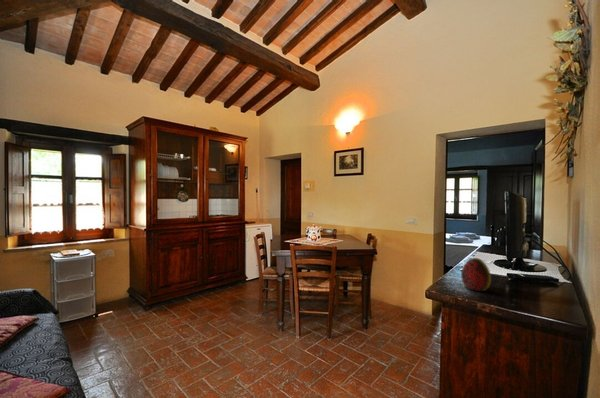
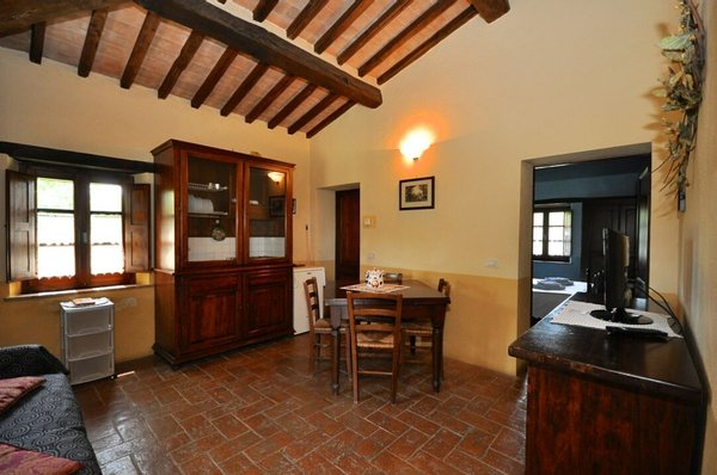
- decorative egg [460,257,492,292]
